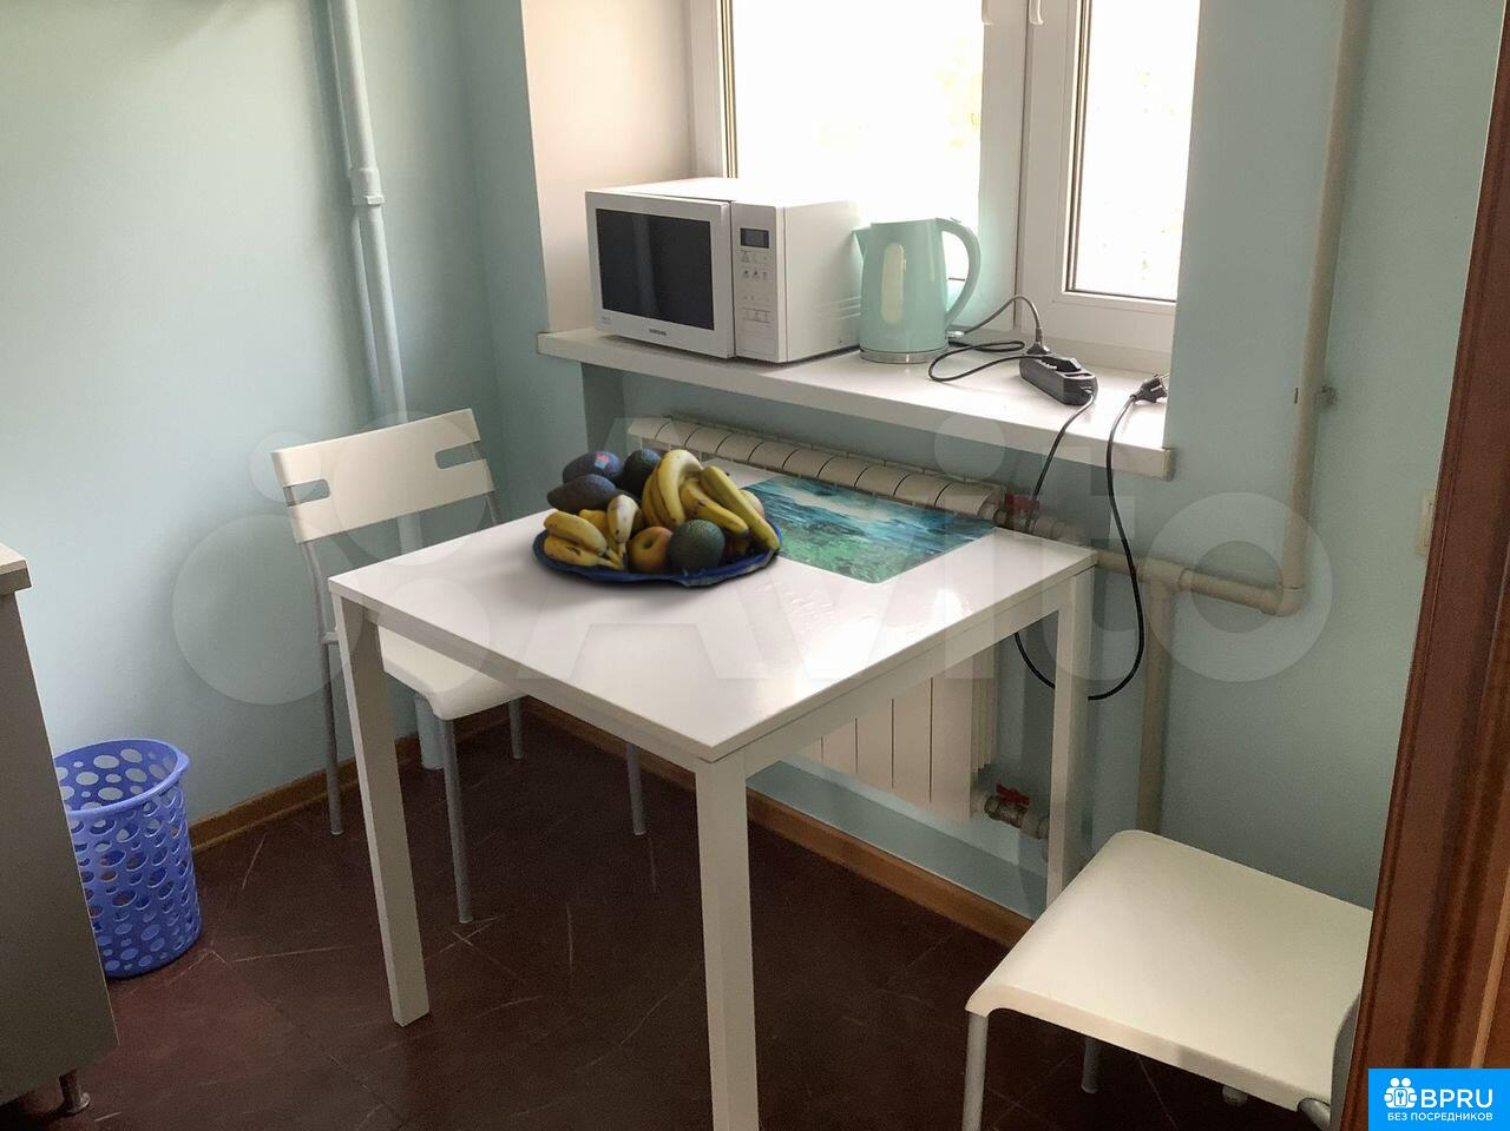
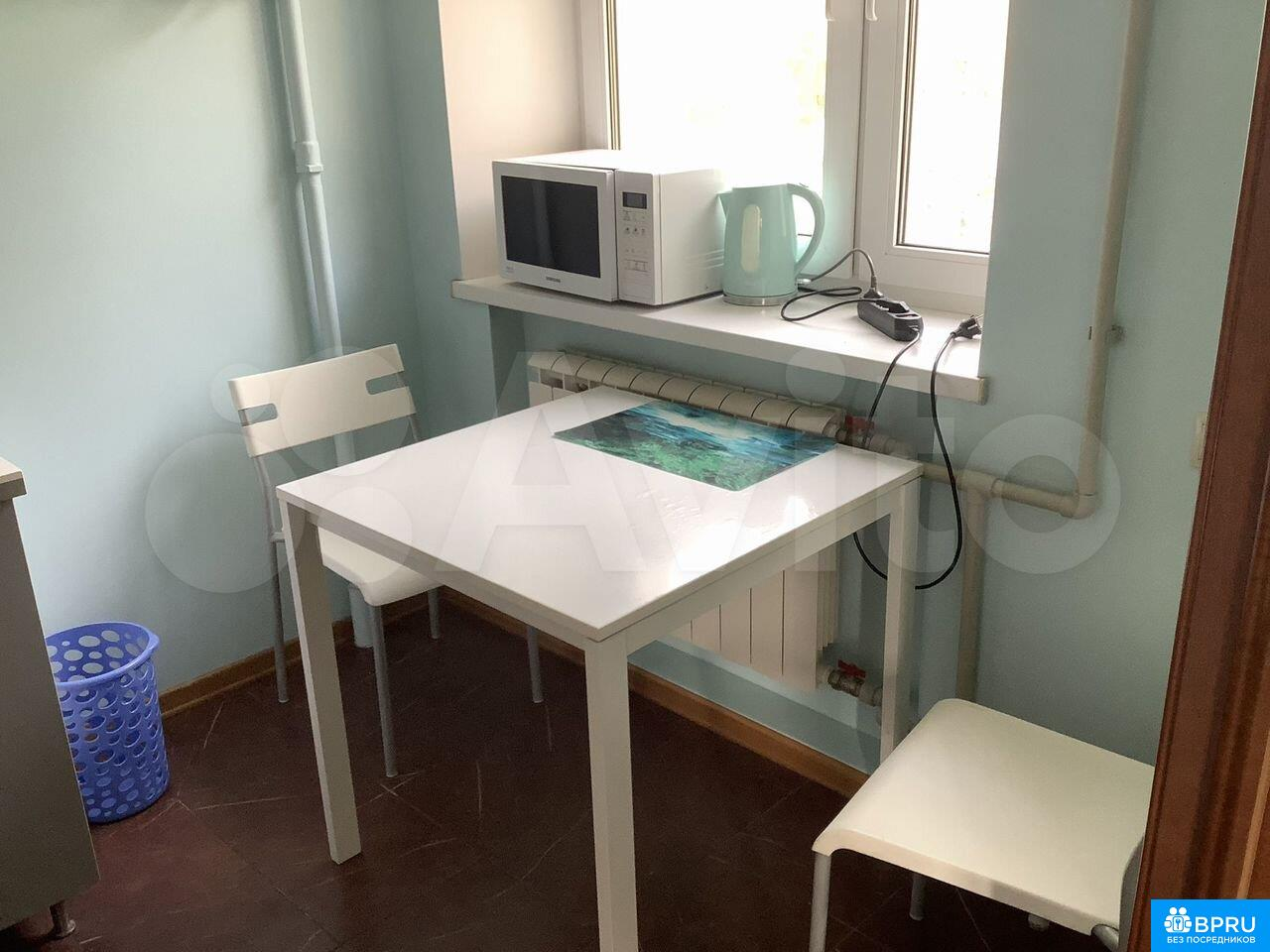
- fruit bowl [530,448,782,588]
